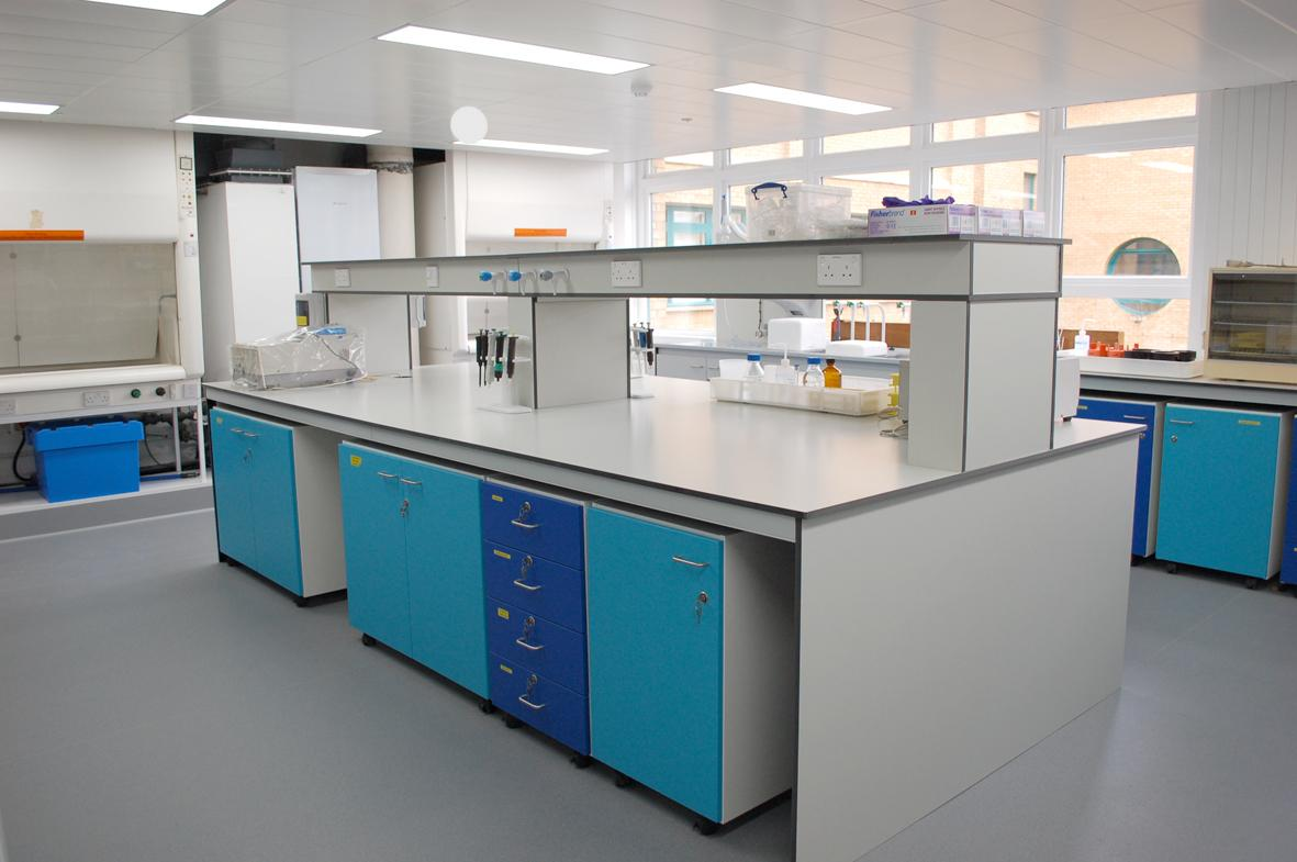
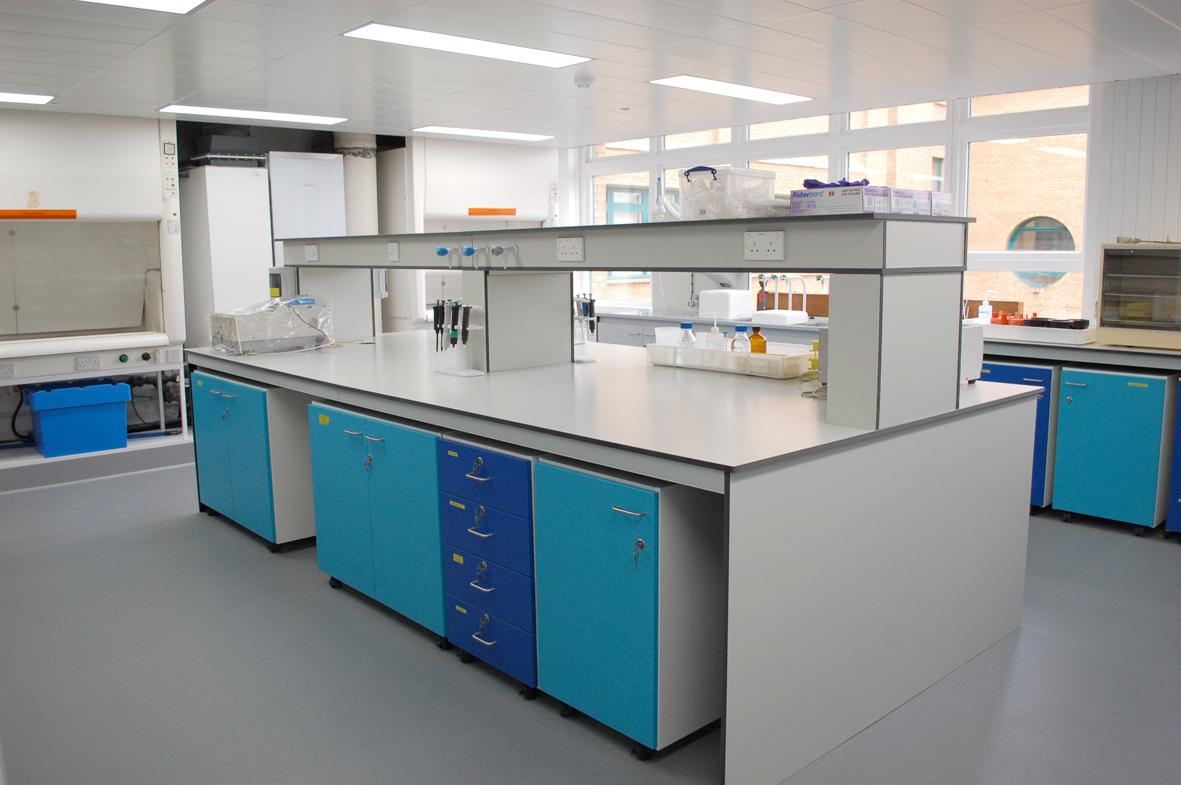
- ceiling vent [449,105,489,145]
